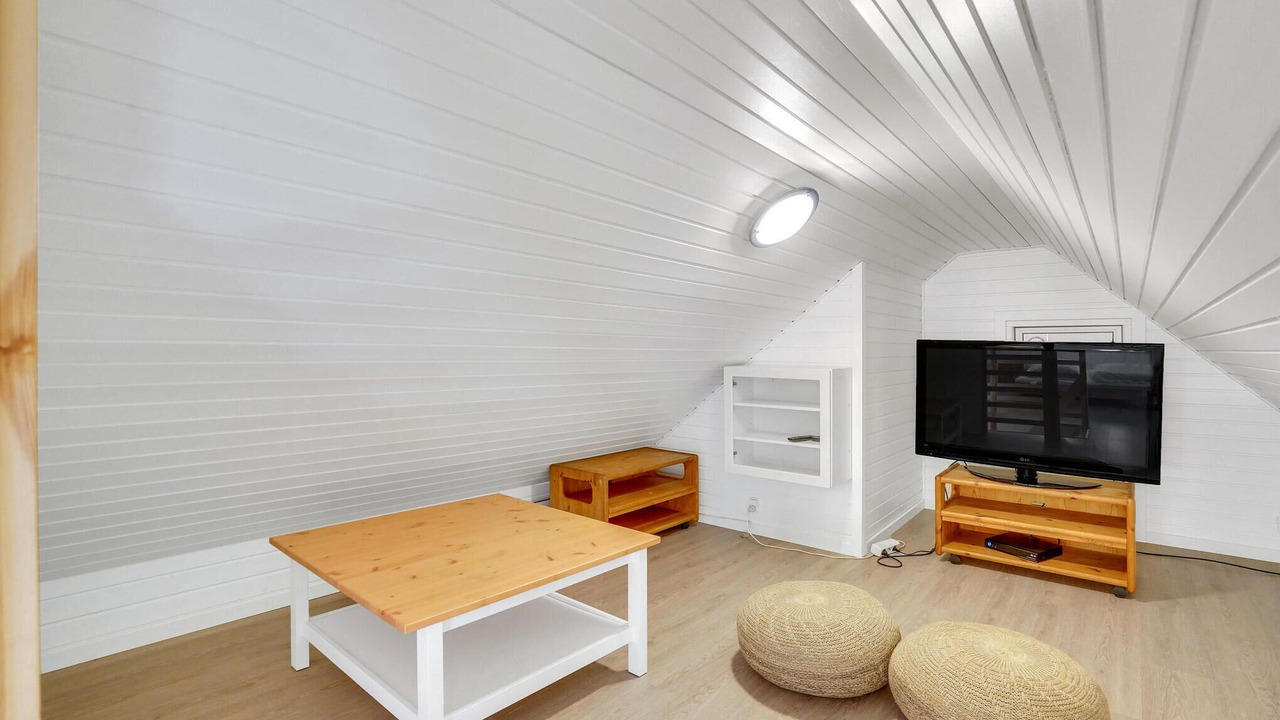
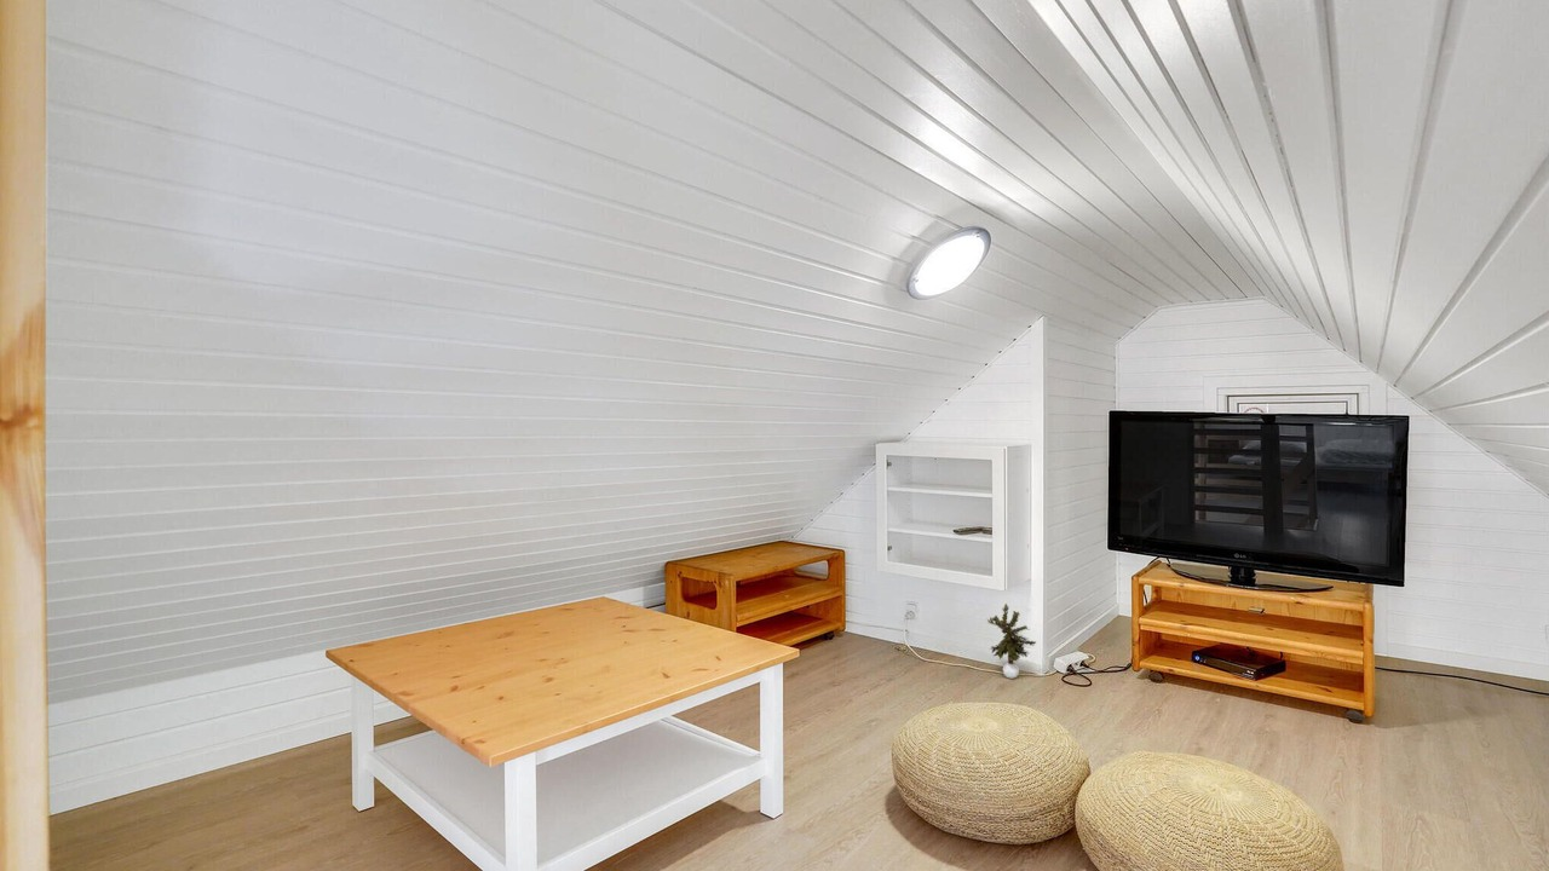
+ potted plant [986,602,1037,680]
